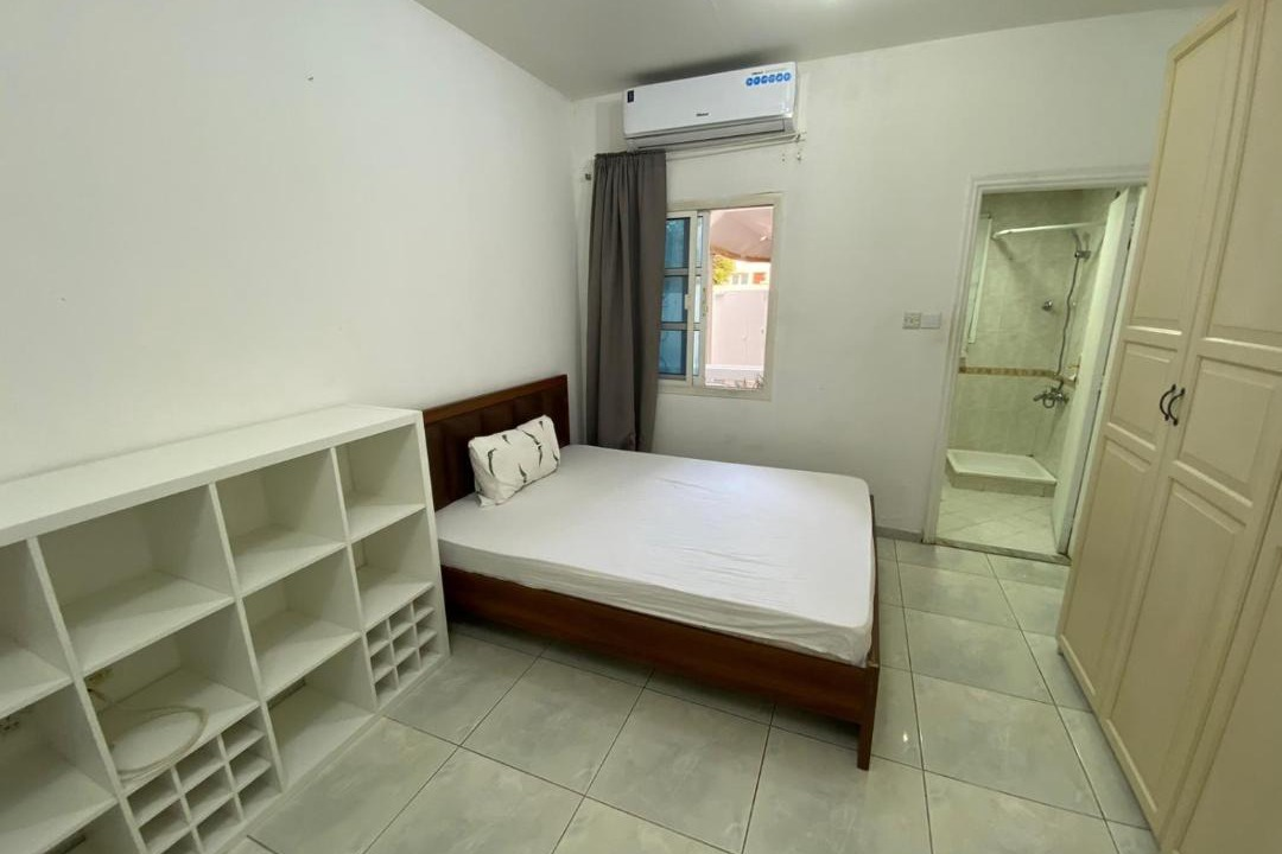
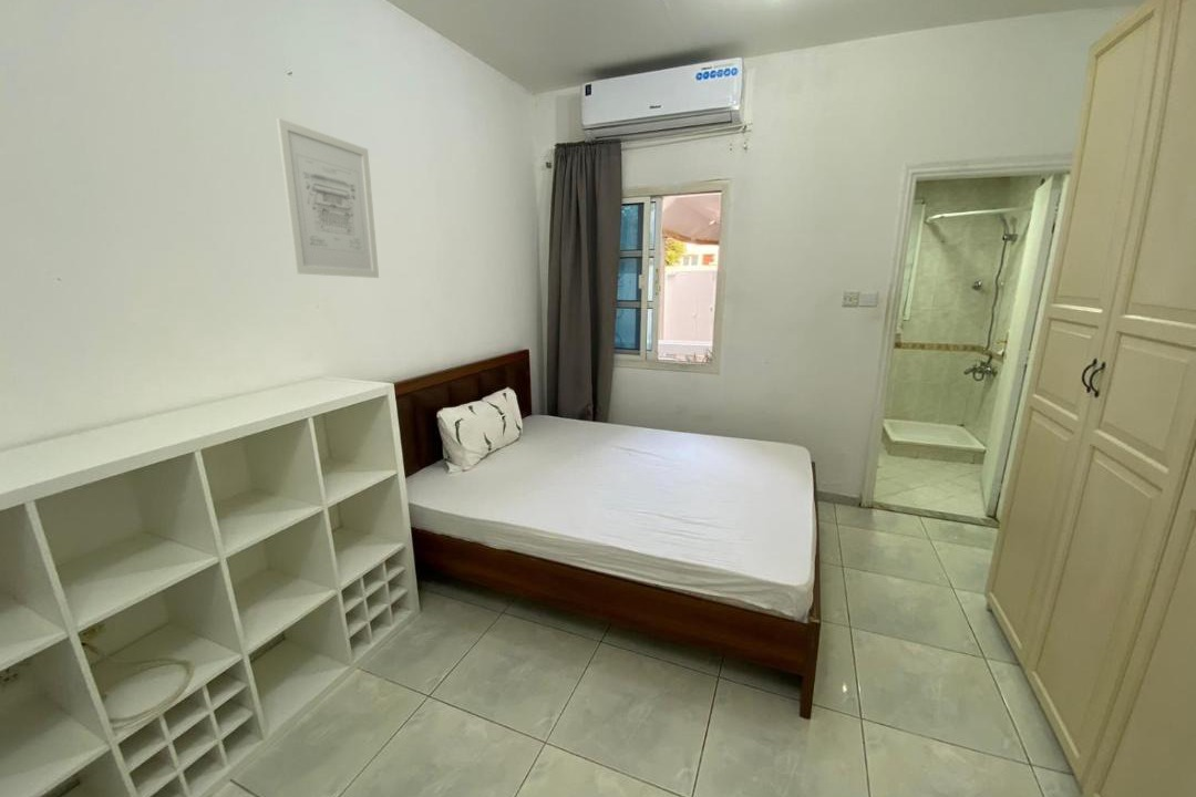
+ wall art [276,117,380,279]
